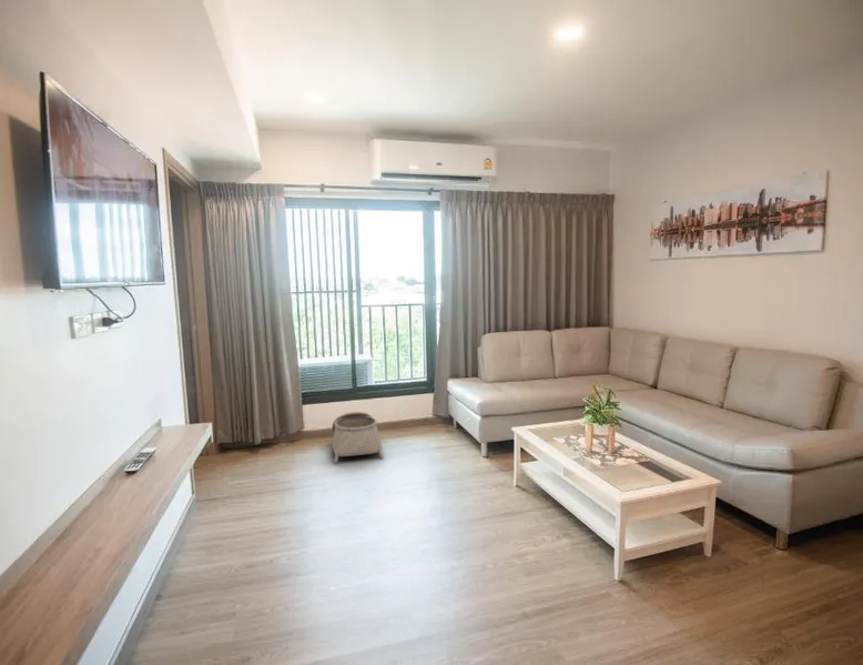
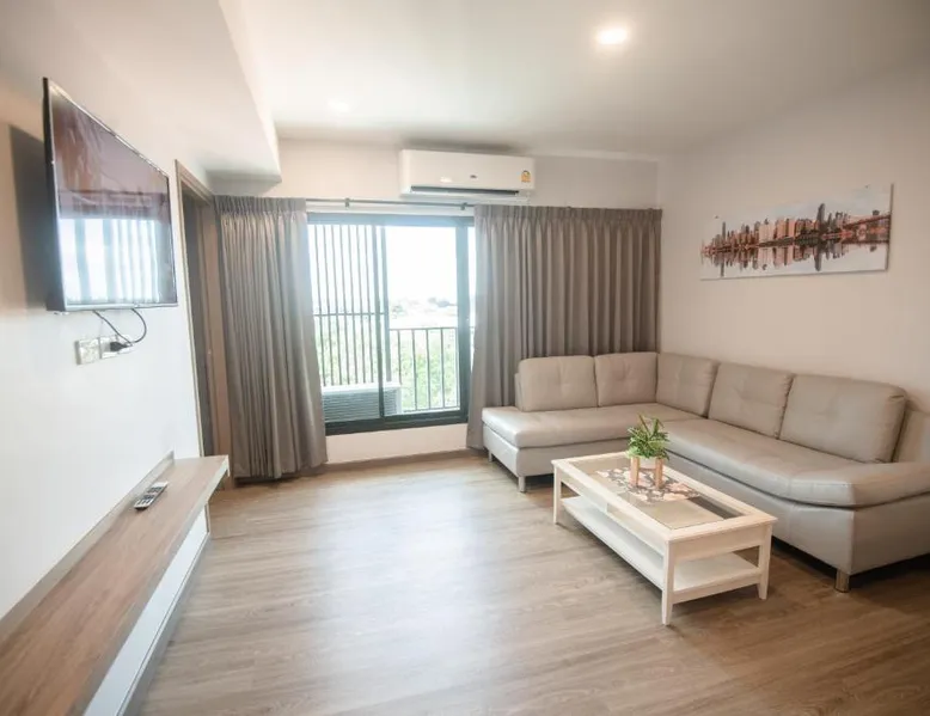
- basket [331,411,385,463]
